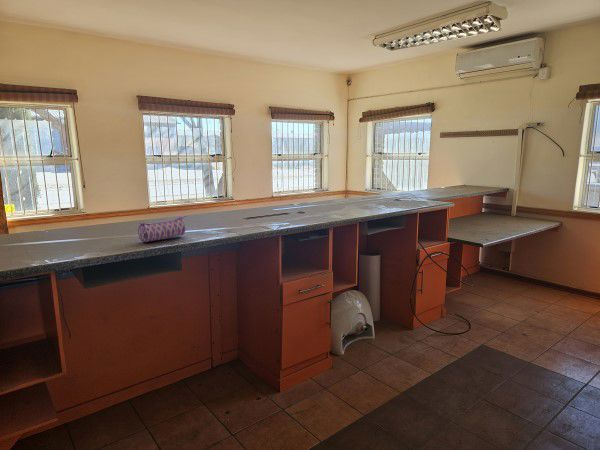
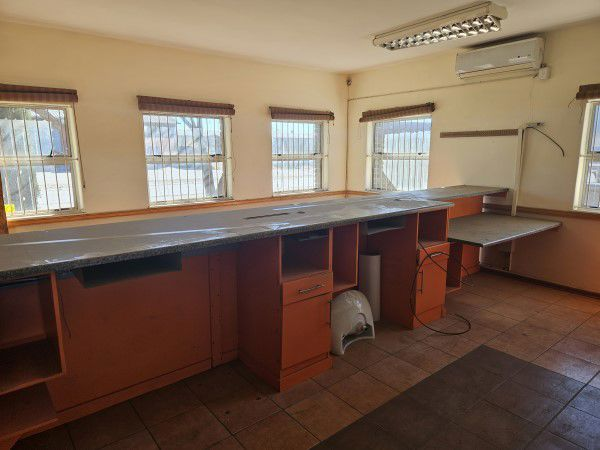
- pencil case [137,216,186,243]
